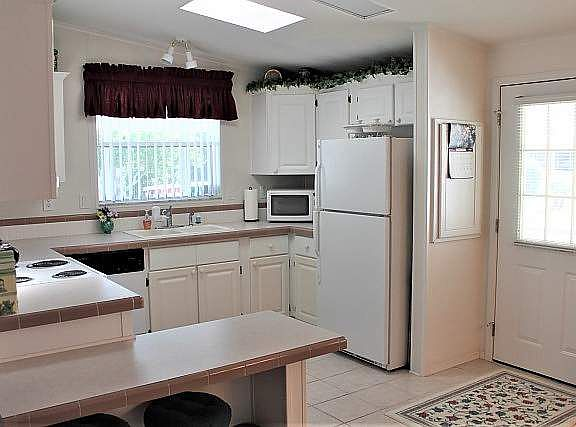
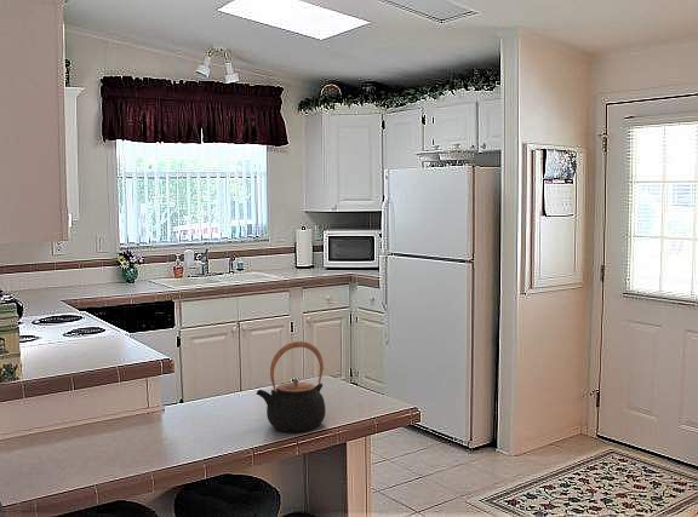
+ teapot [256,340,327,433]
